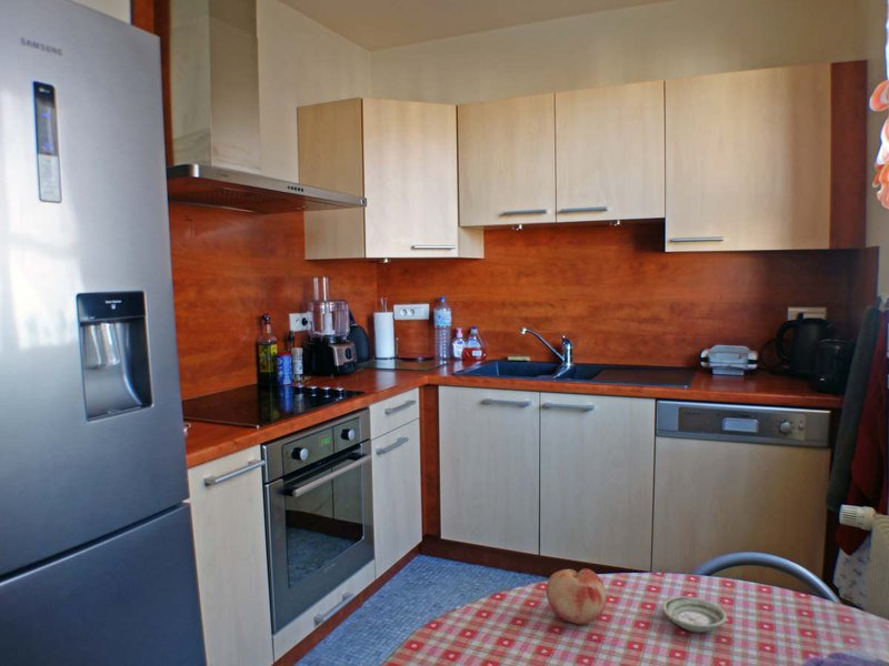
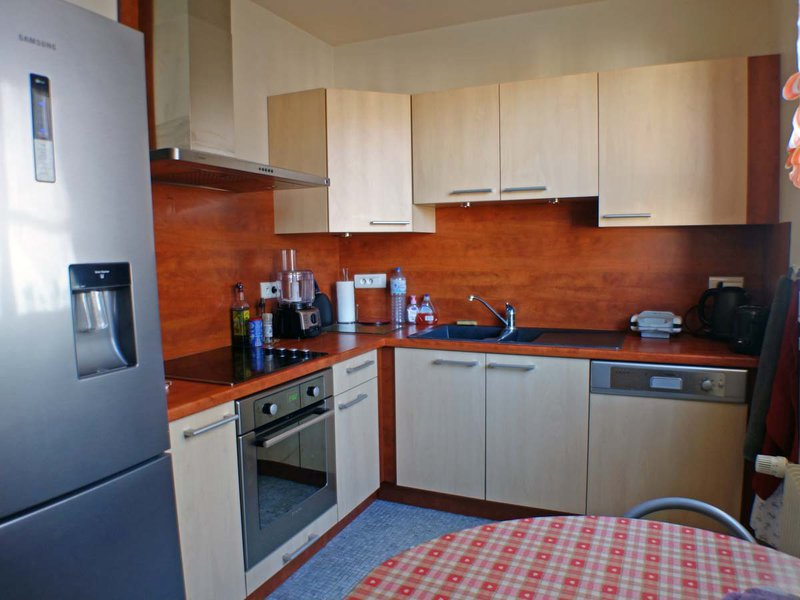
- fruit [546,567,607,625]
- saucer [661,595,728,634]
